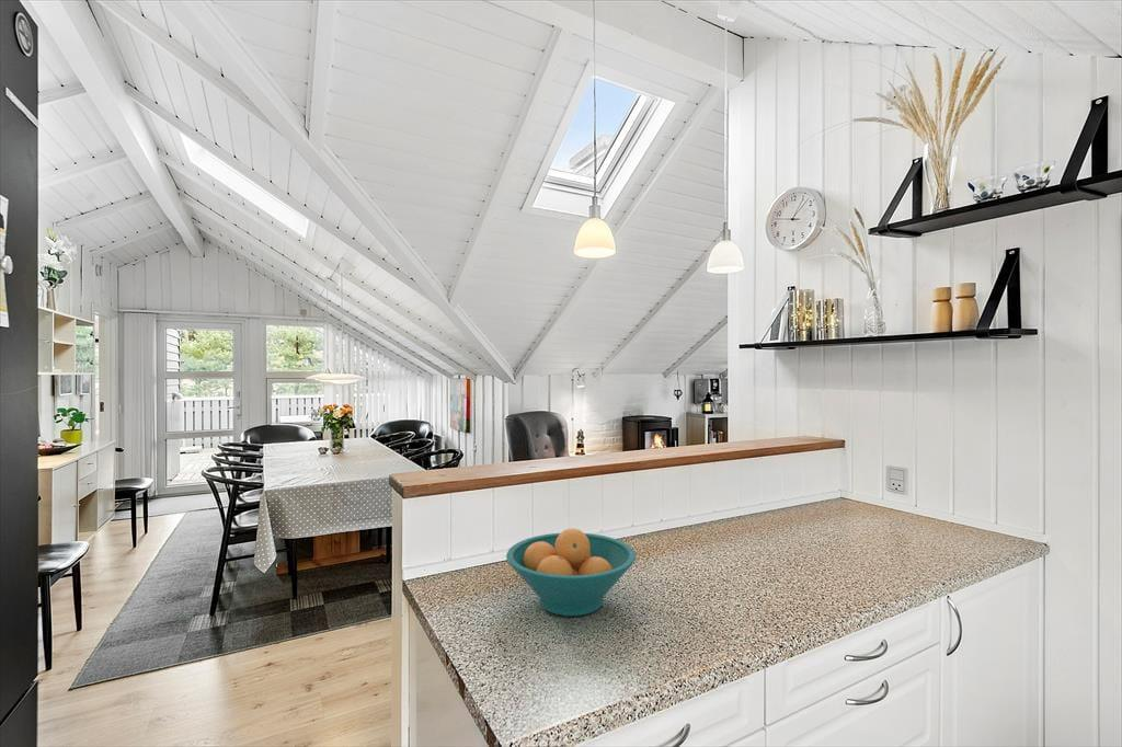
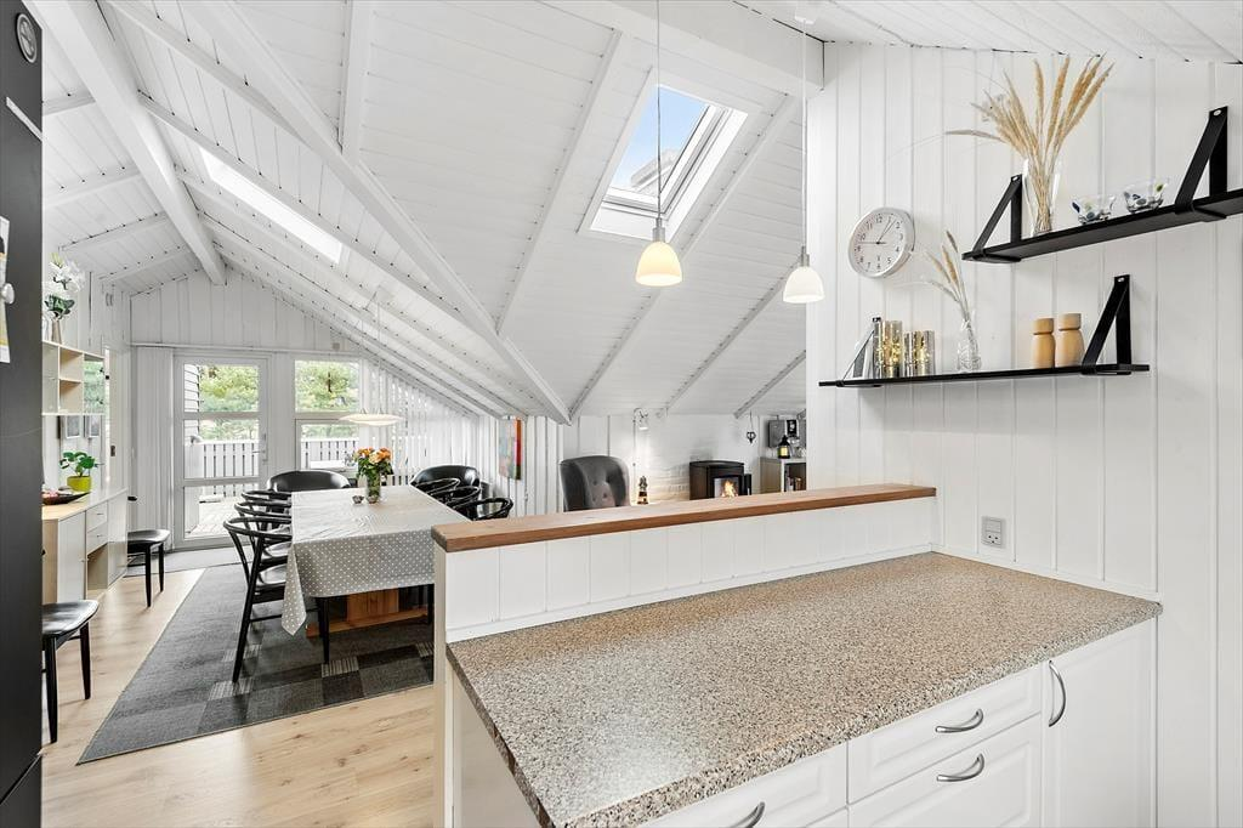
- fruit bowl [505,528,637,618]
